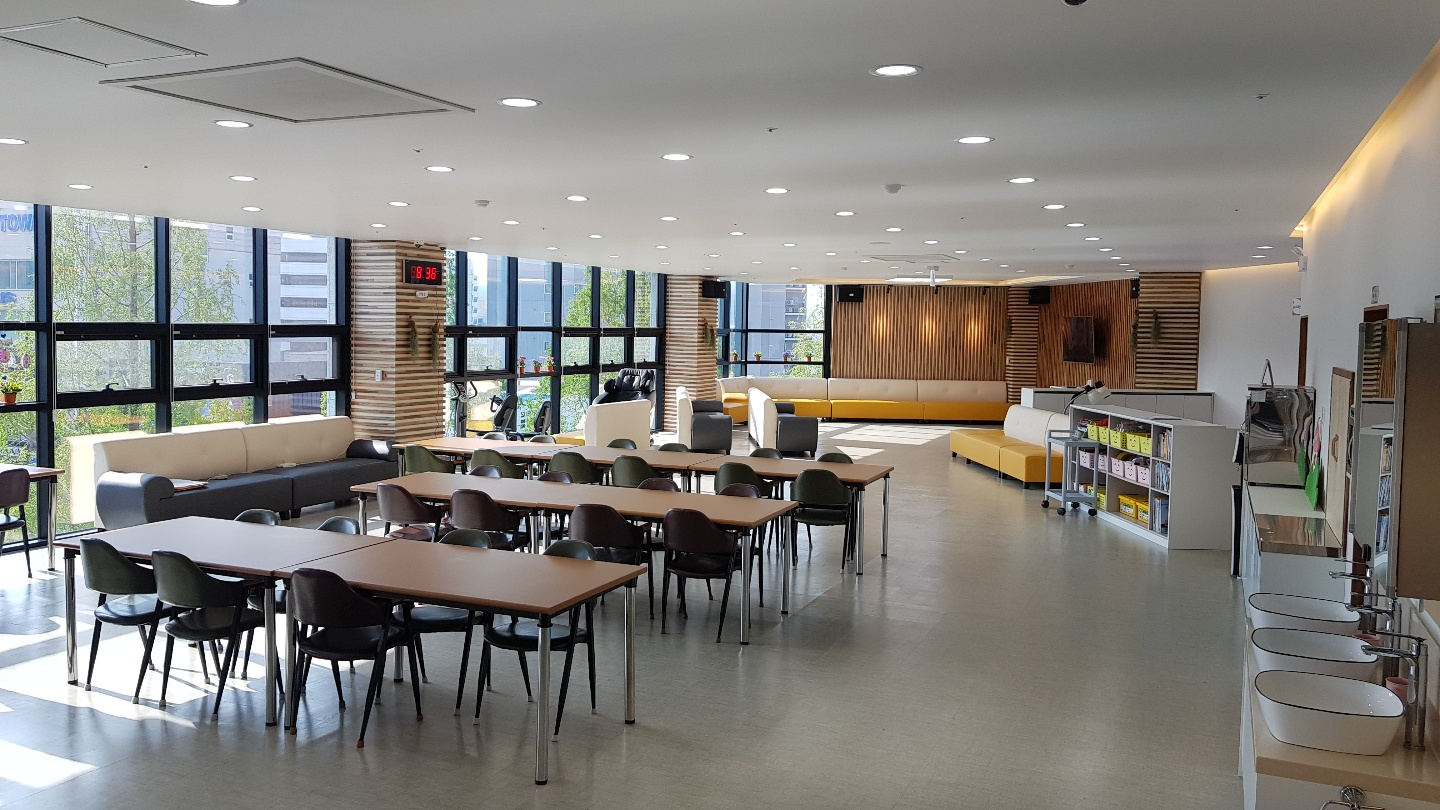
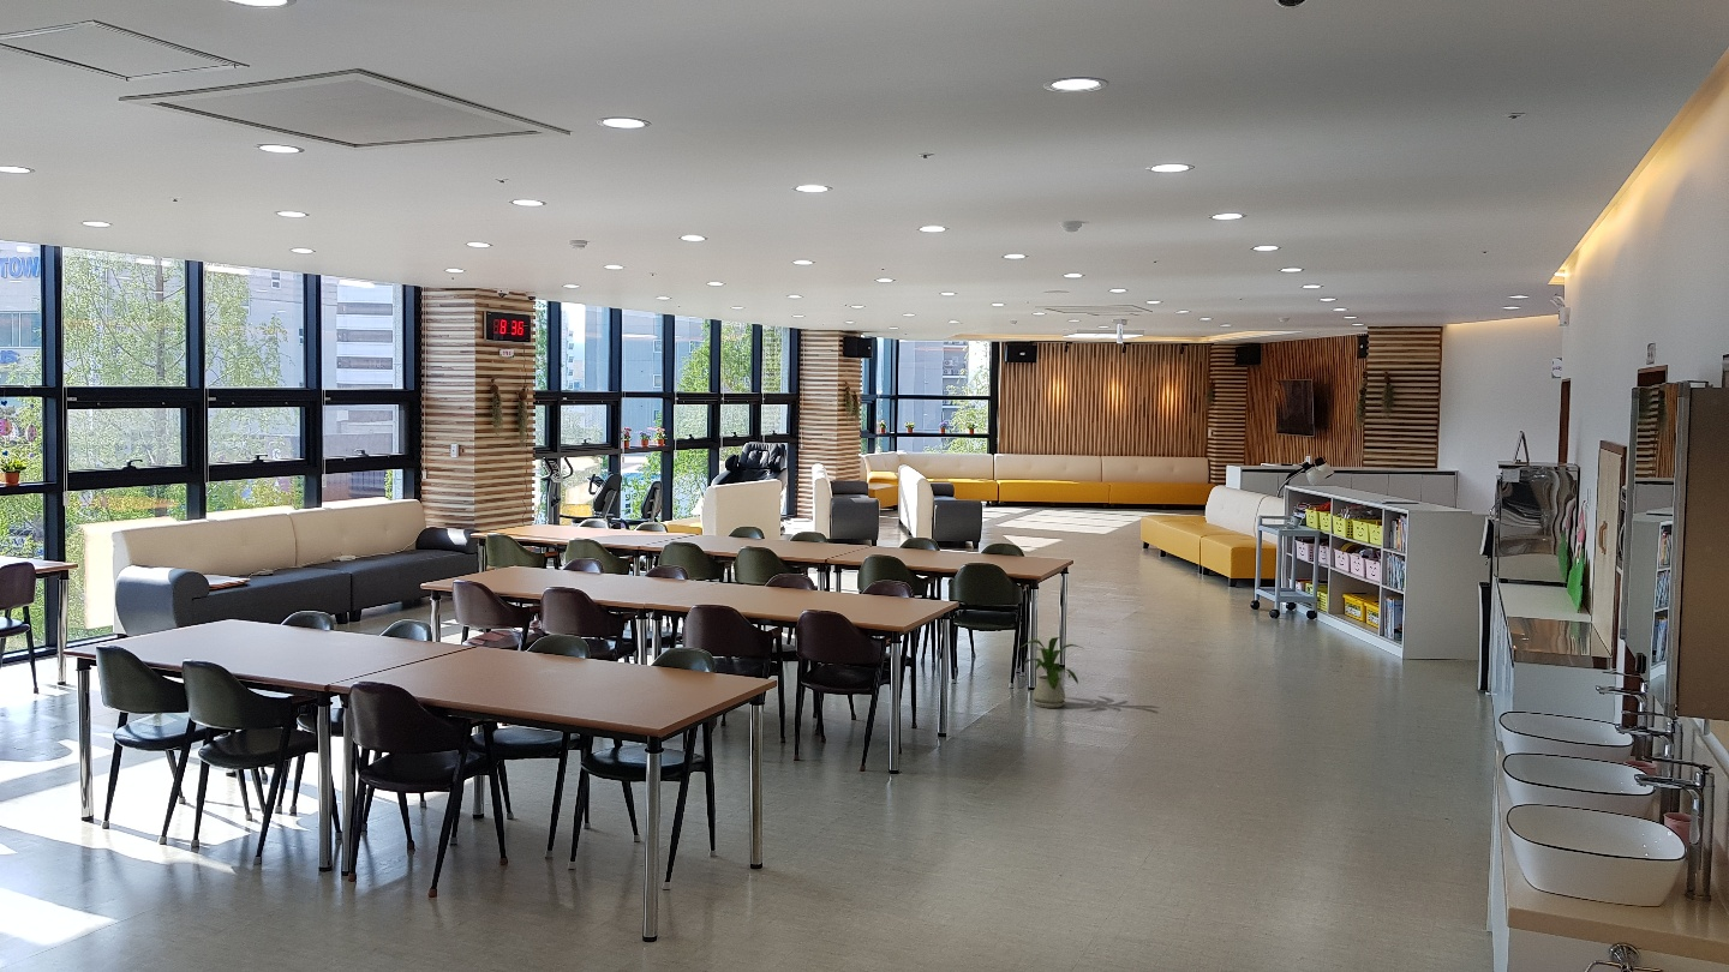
+ house plant [1019,636,1085,709]
